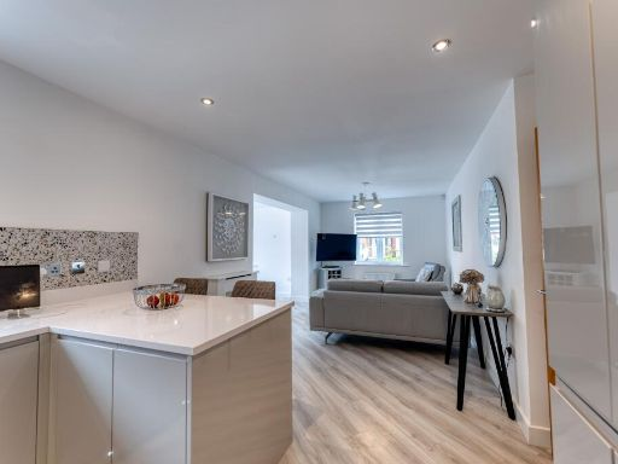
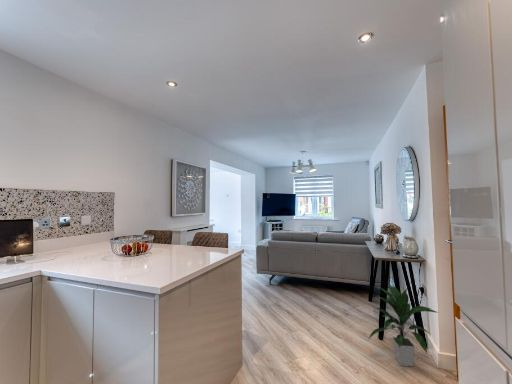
+ indoor plant [367,284,440,367]
